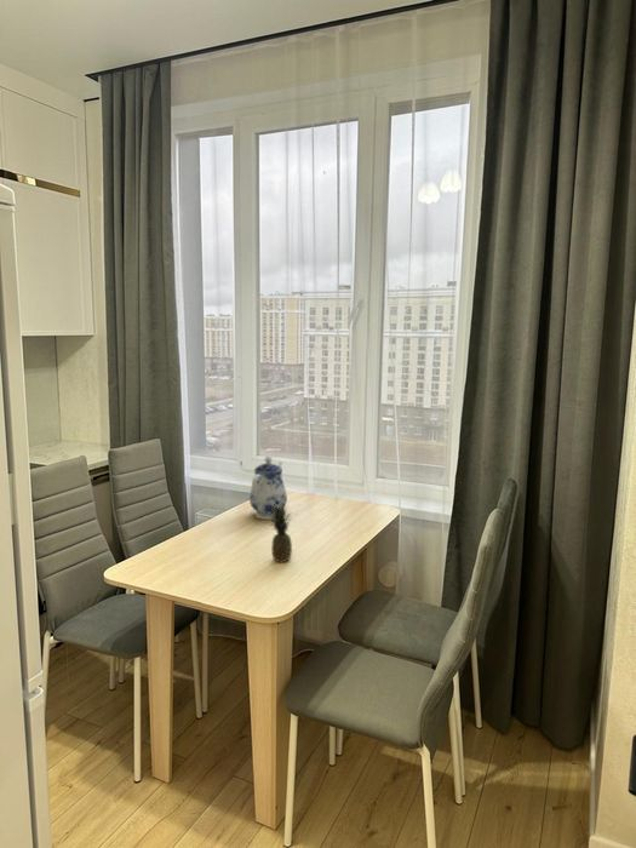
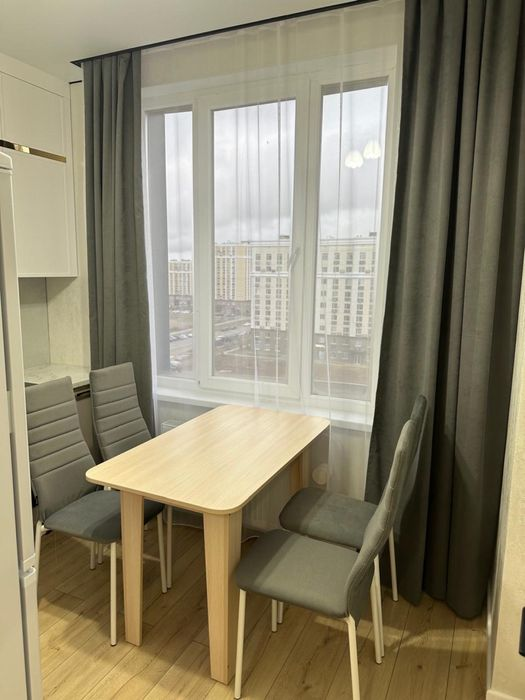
- fruit [269,503,293,563]
- teapot [248,454,288,521]
